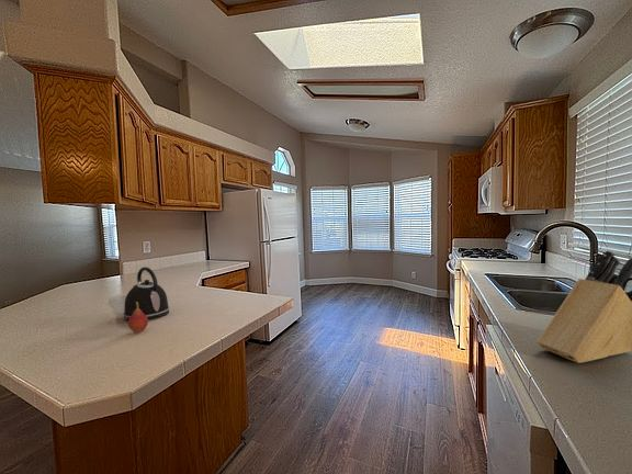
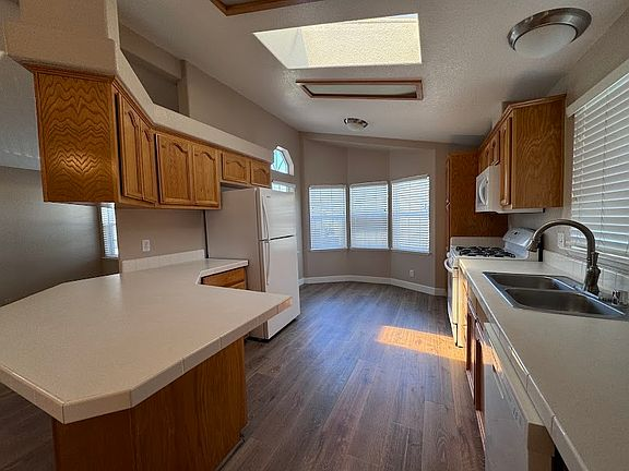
- knife block [537,249,632,364]
- kettle [122,266,170,321]
- fruit [126,302,149,334]
